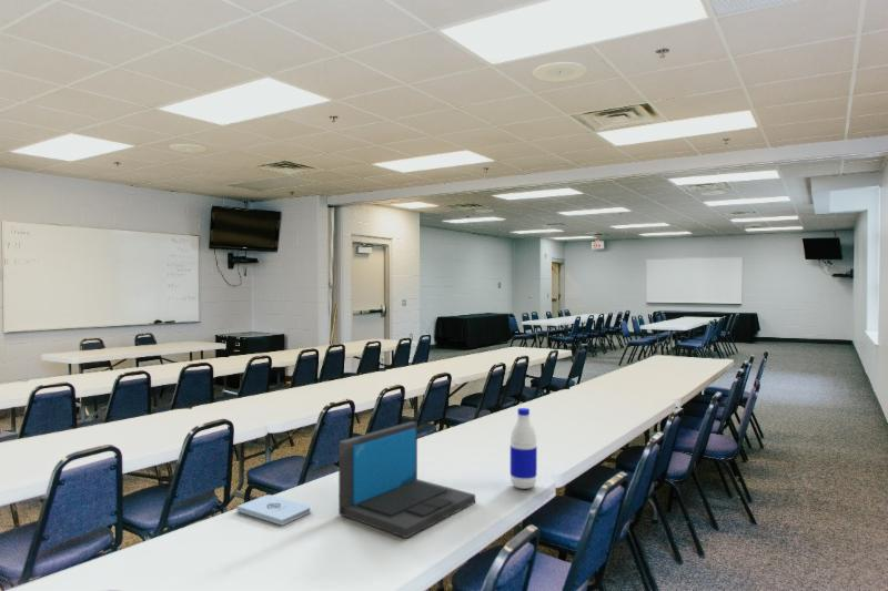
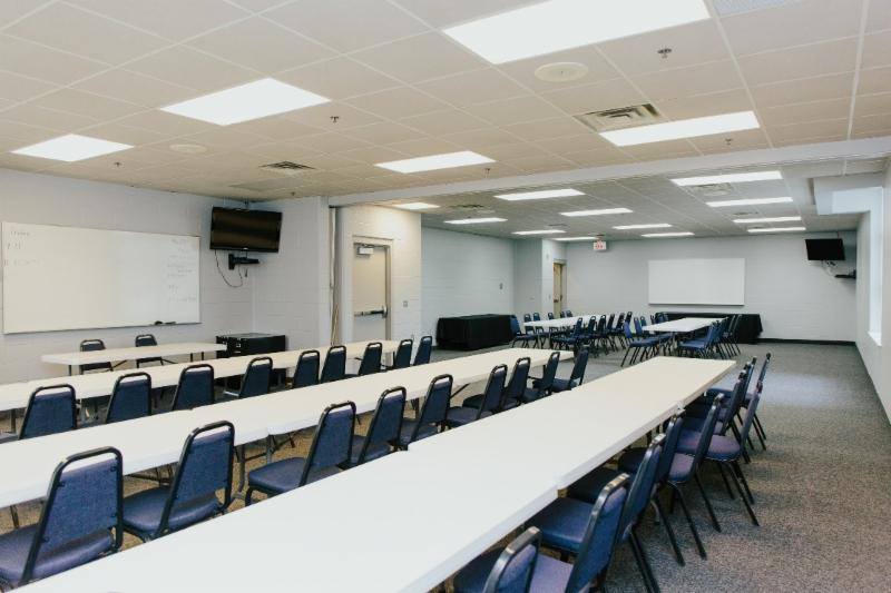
- notepad [235,493,312,527]
- water bottle [509,407,538,490]
- laptop [337,420,476,539]
